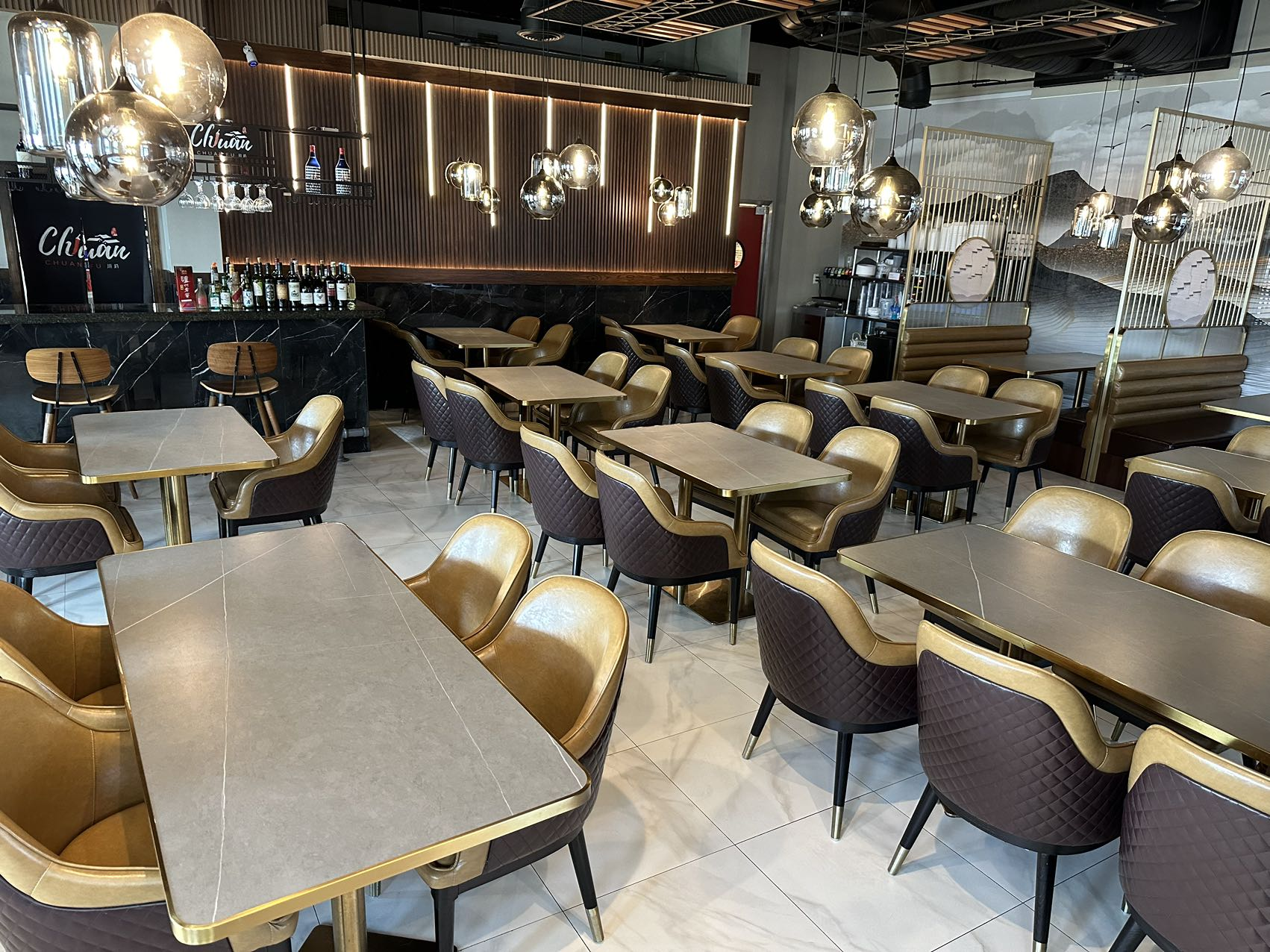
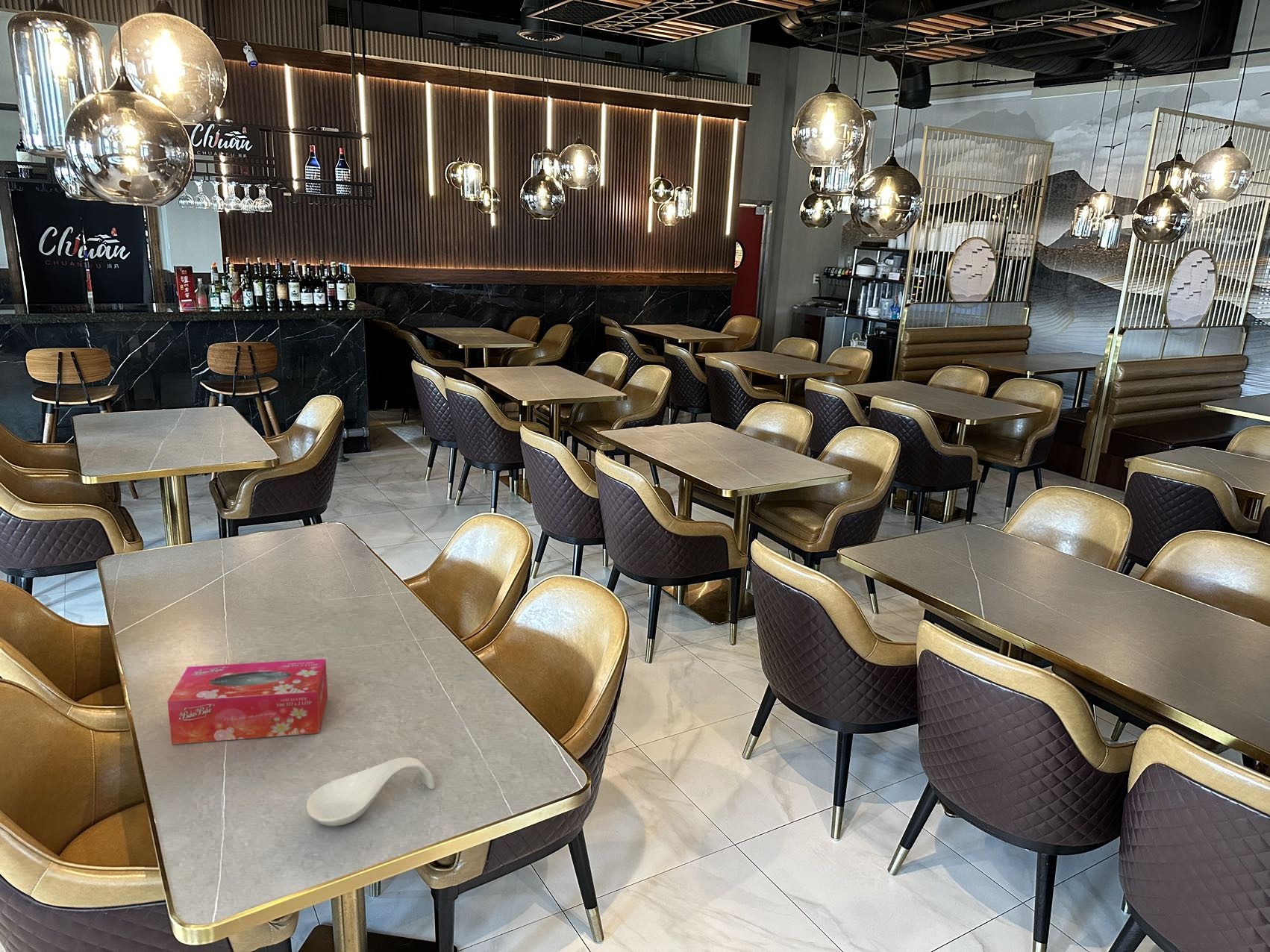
+ tissue box [167,658,328,745]
+ spoon rest [306,757,435,827]
